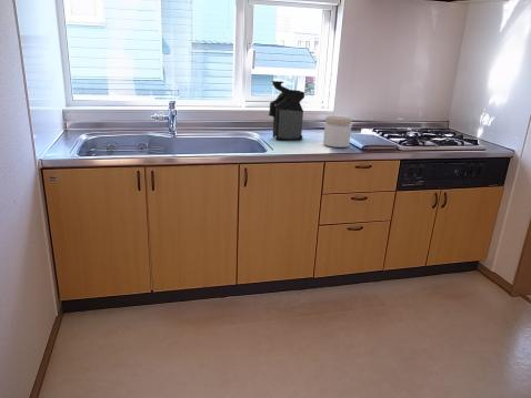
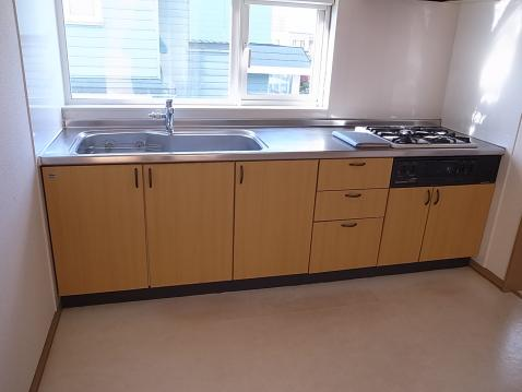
- jar [322,115,353,149]
- coffee maker [268,80,305,141]
